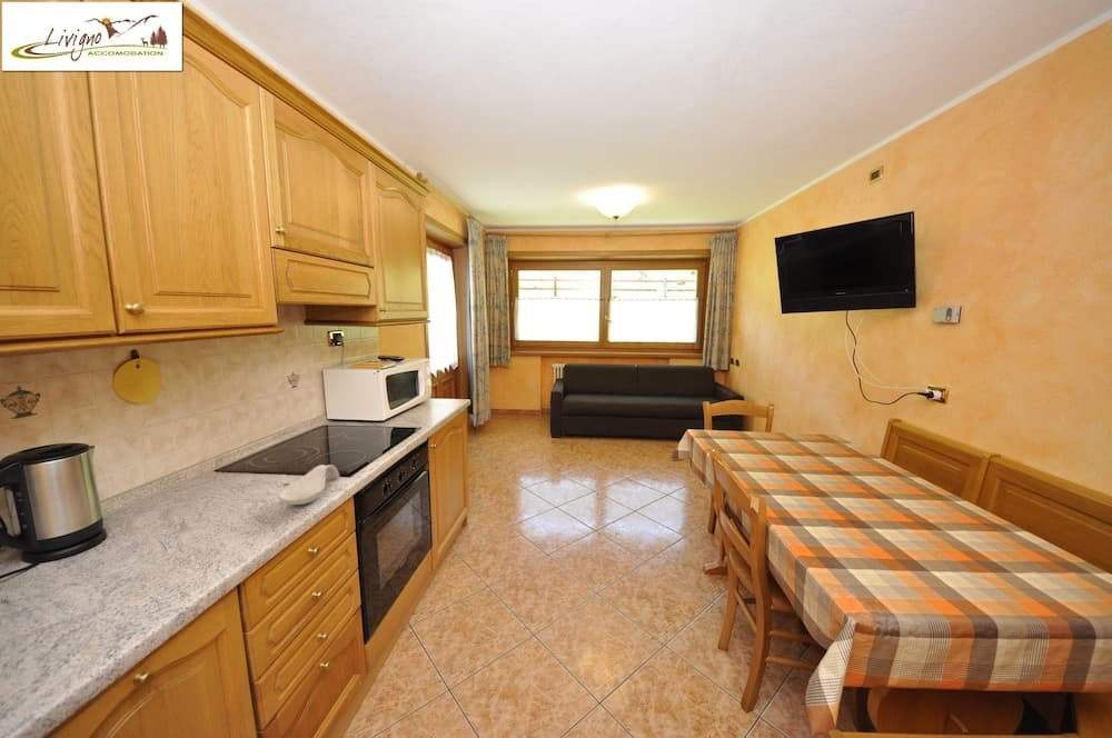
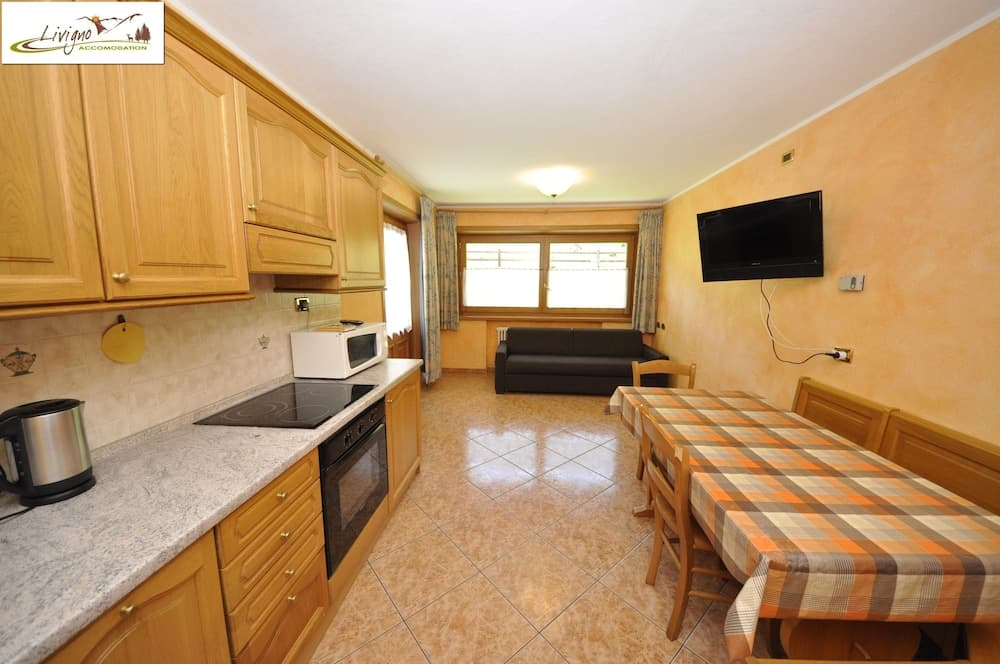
- spoon rest [278,463,340,506]
